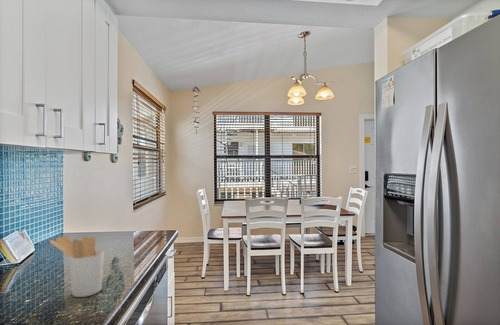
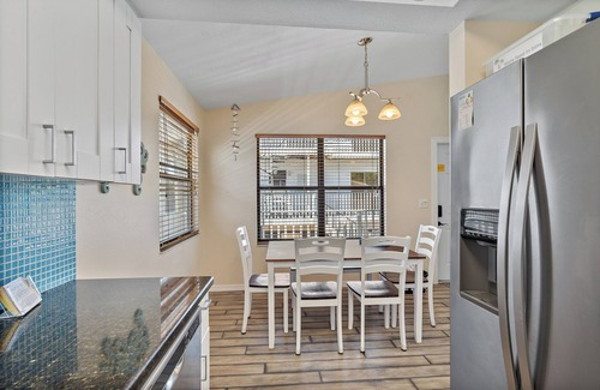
- utensil holder [49,235,105,298]
